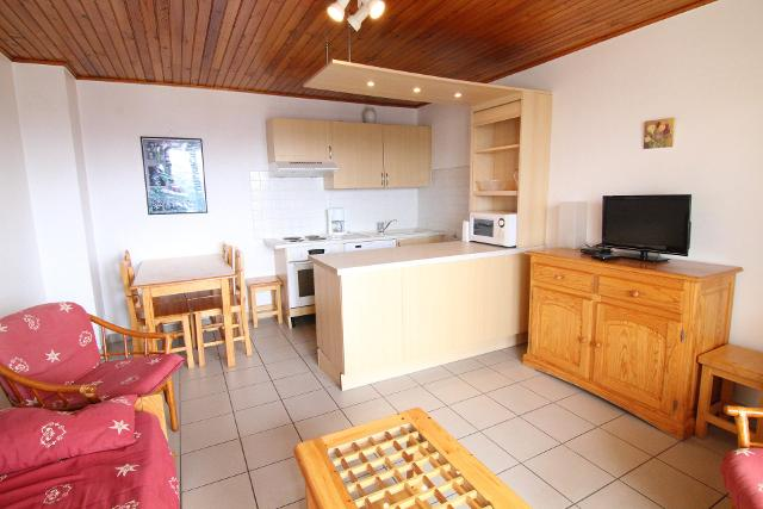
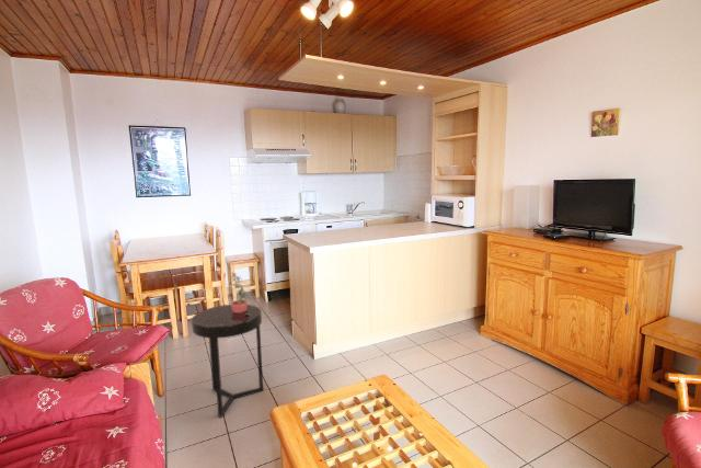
+ side table [191,304,264,418]
+ potted plant [228,272,251,316]
